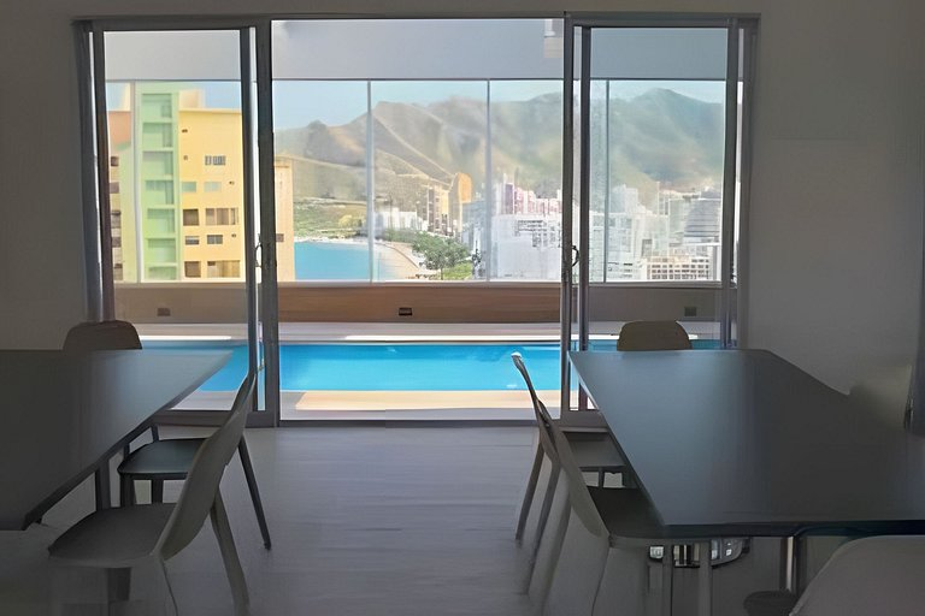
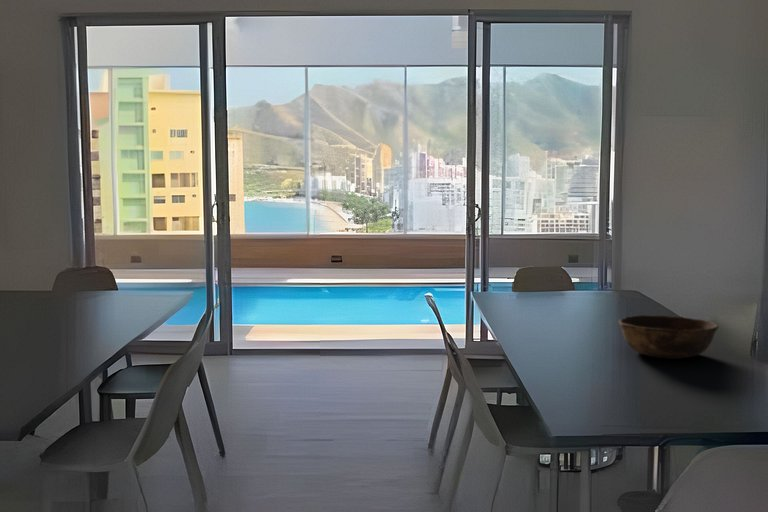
+ bowl [618,314,720,360]
